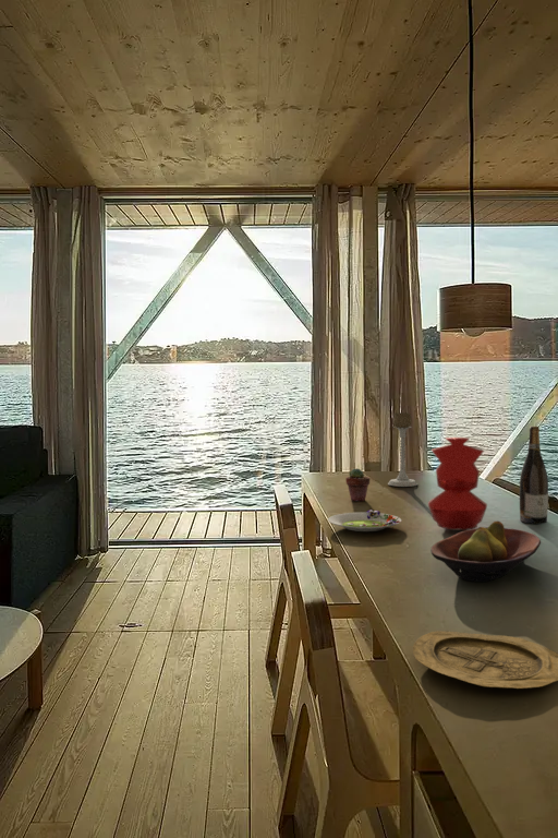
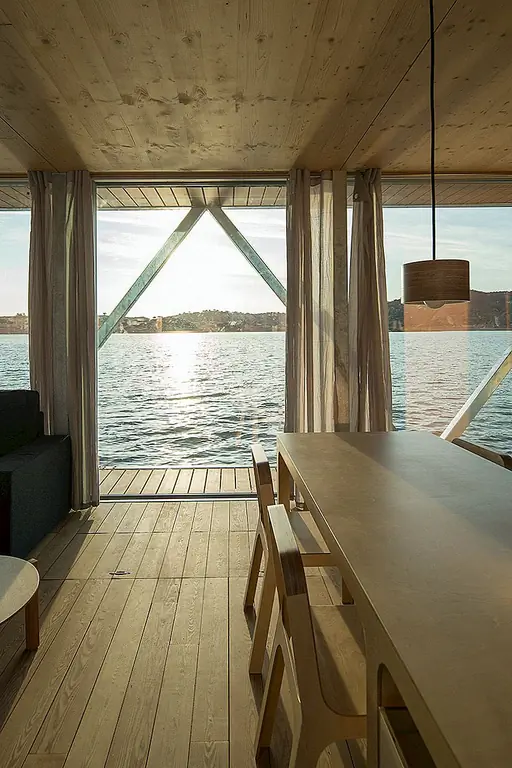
- plate [411,630,558,690]
- potted succulent [344,467,371,502]
- salad plate [327,508,402,532]
- wine bottle [519,426,549,525]
- candle holder [387,411,418,488]
- fruit bowl [429,520,542,583]
- vase [427,436,488,531]
